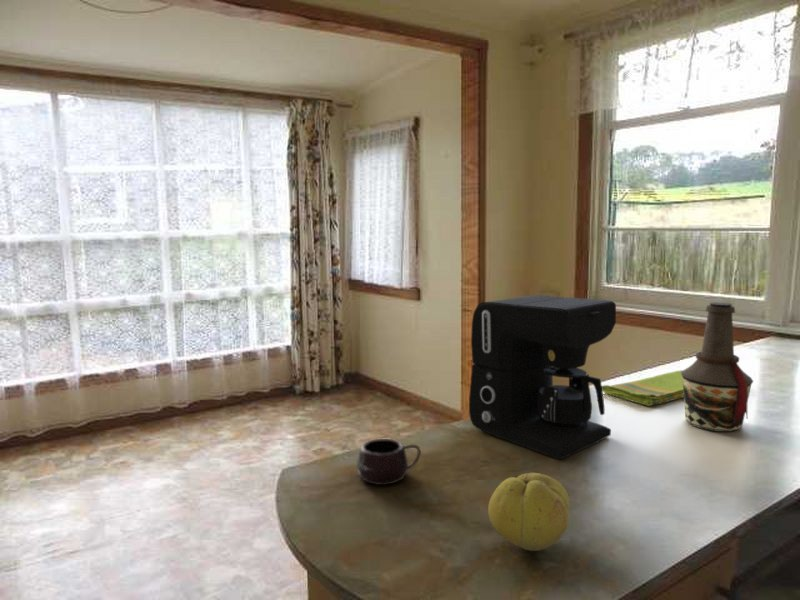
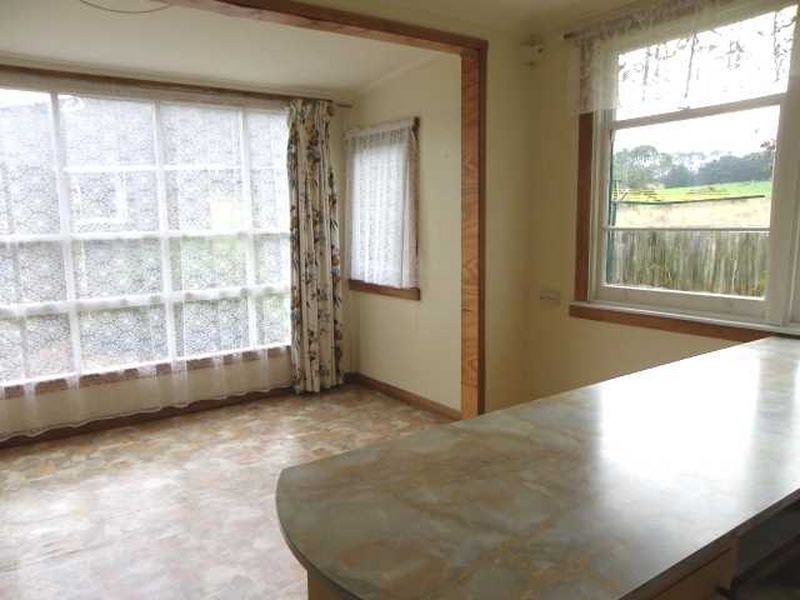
- mug [356,438,422,486]
- fruit [487,472,571,552]
- bottle [681,301,754,433]
- dish towel [602,369,684,407]
- coffee maker [468,294,617,460]
